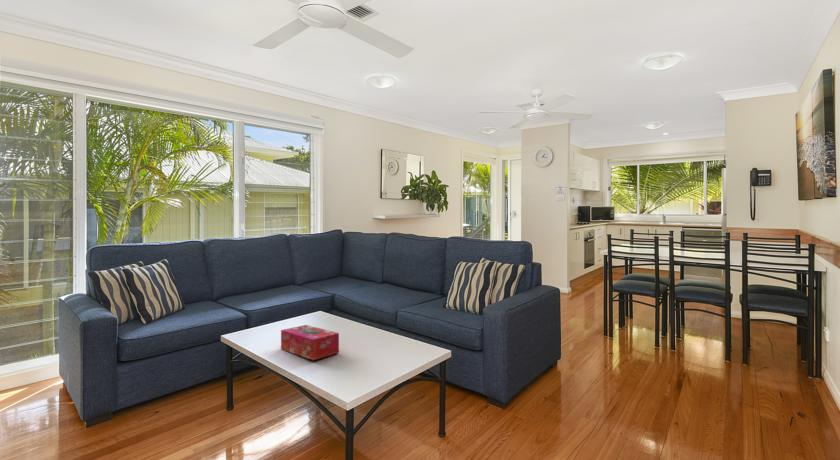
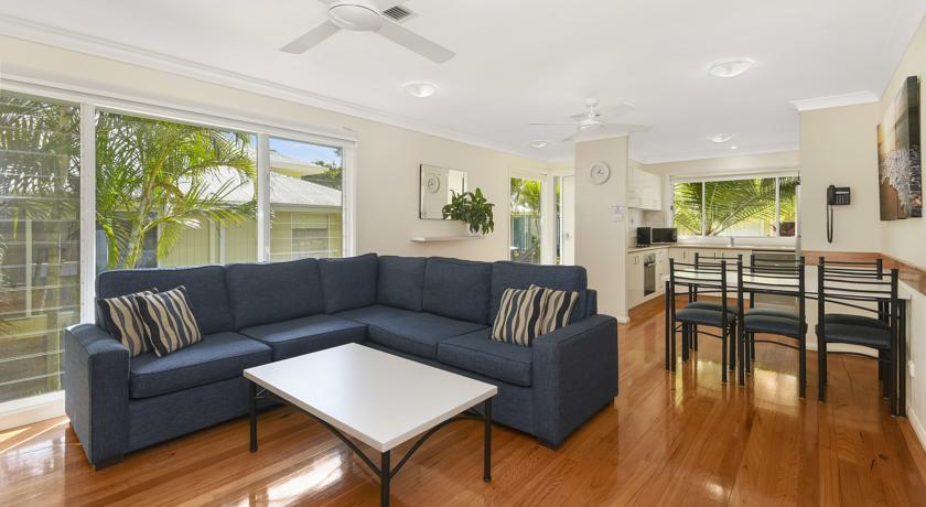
- tissue box [280,324,340,361]
